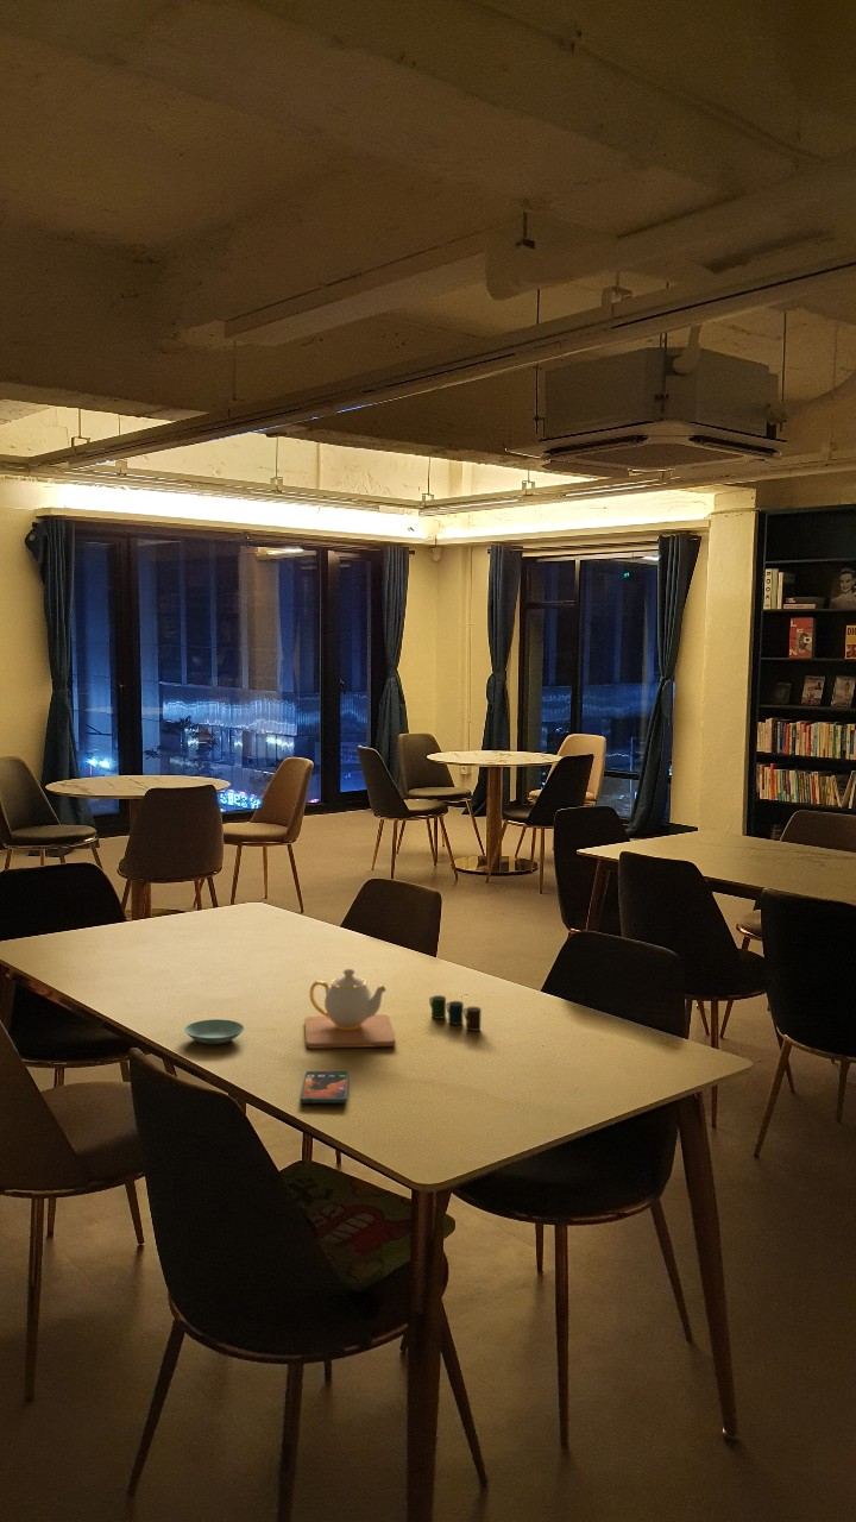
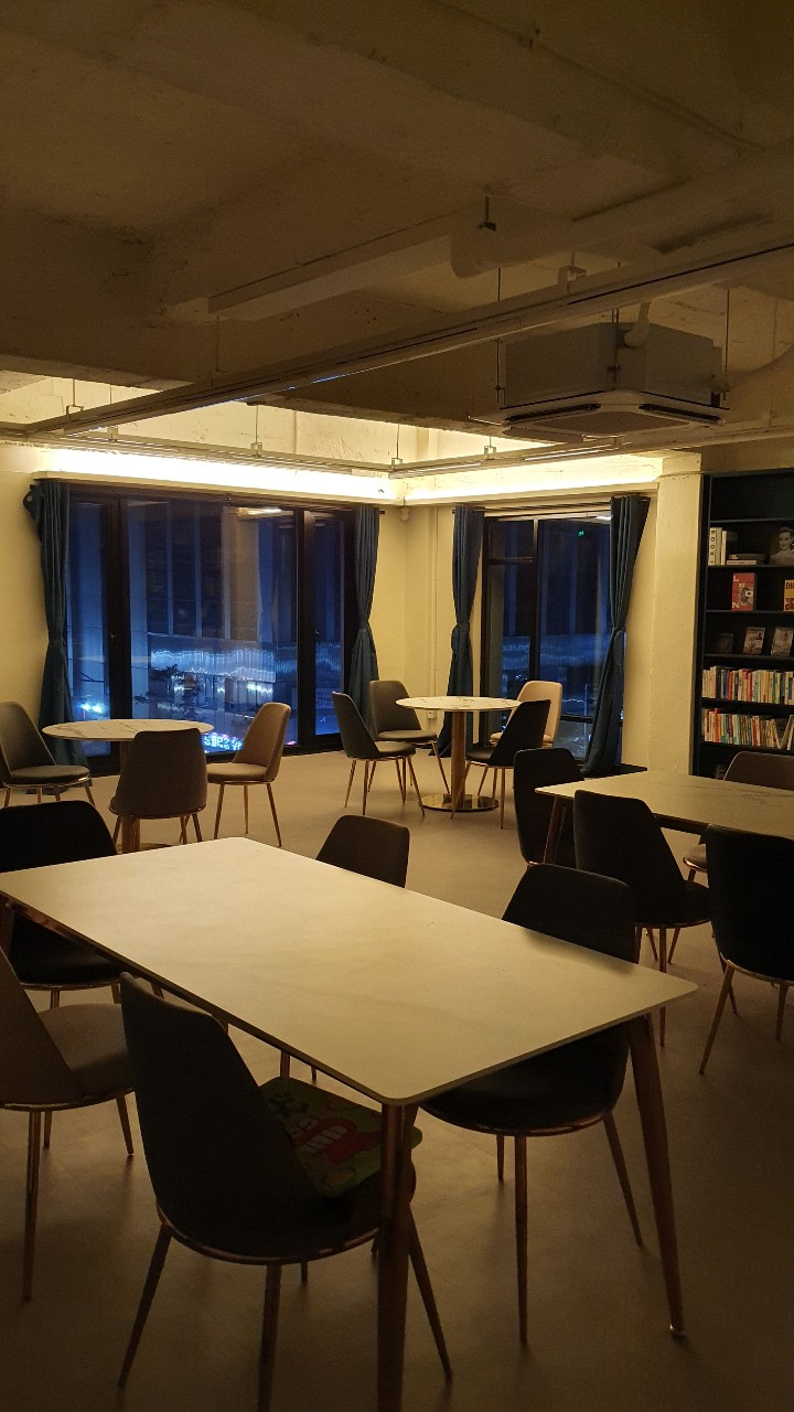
- saucer [183,1018,245,1045]
- teapot [303,967,397,1050]
- cup [428,994,483,1032]
- smartphone [300,1070,350,1105]
